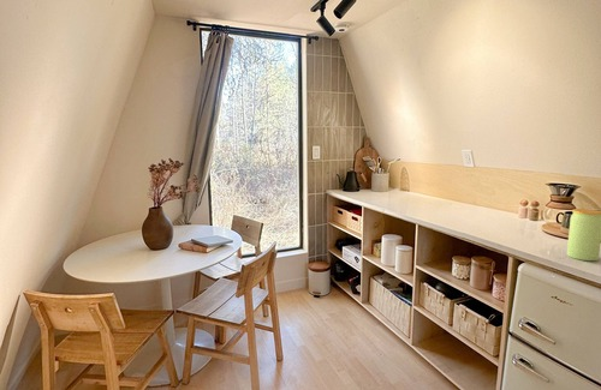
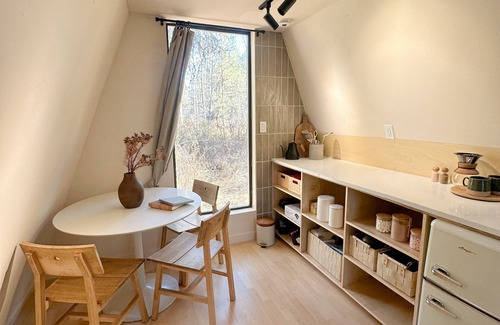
- jar [566,208,601,262]
